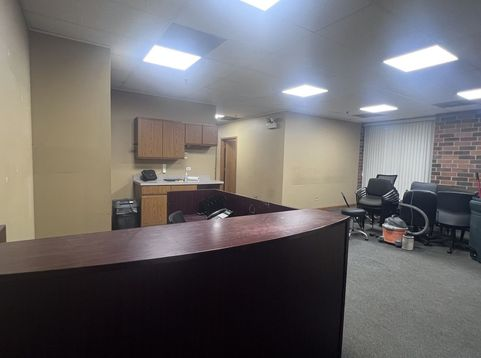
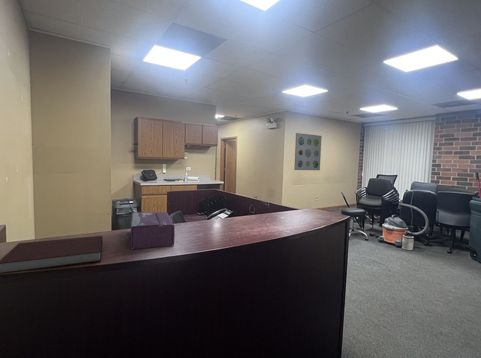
+ tissue box [130,211,176,250]
+ notebook [0,235,103,275]
+ wall art [294,132,323,171]
